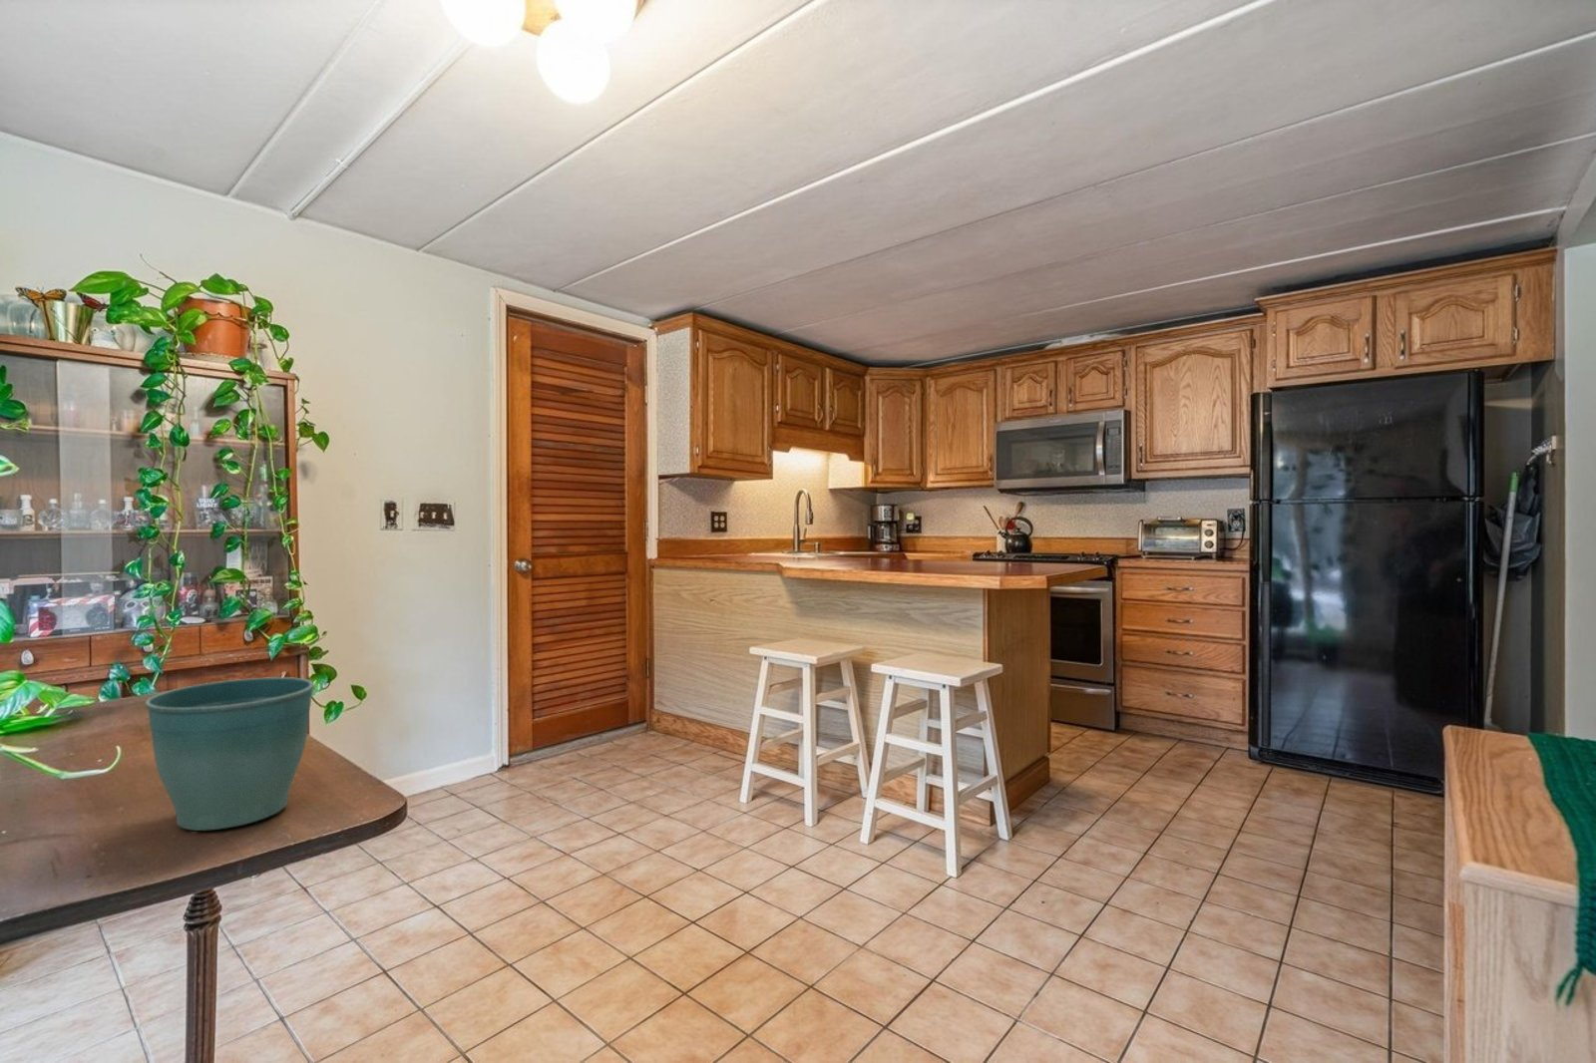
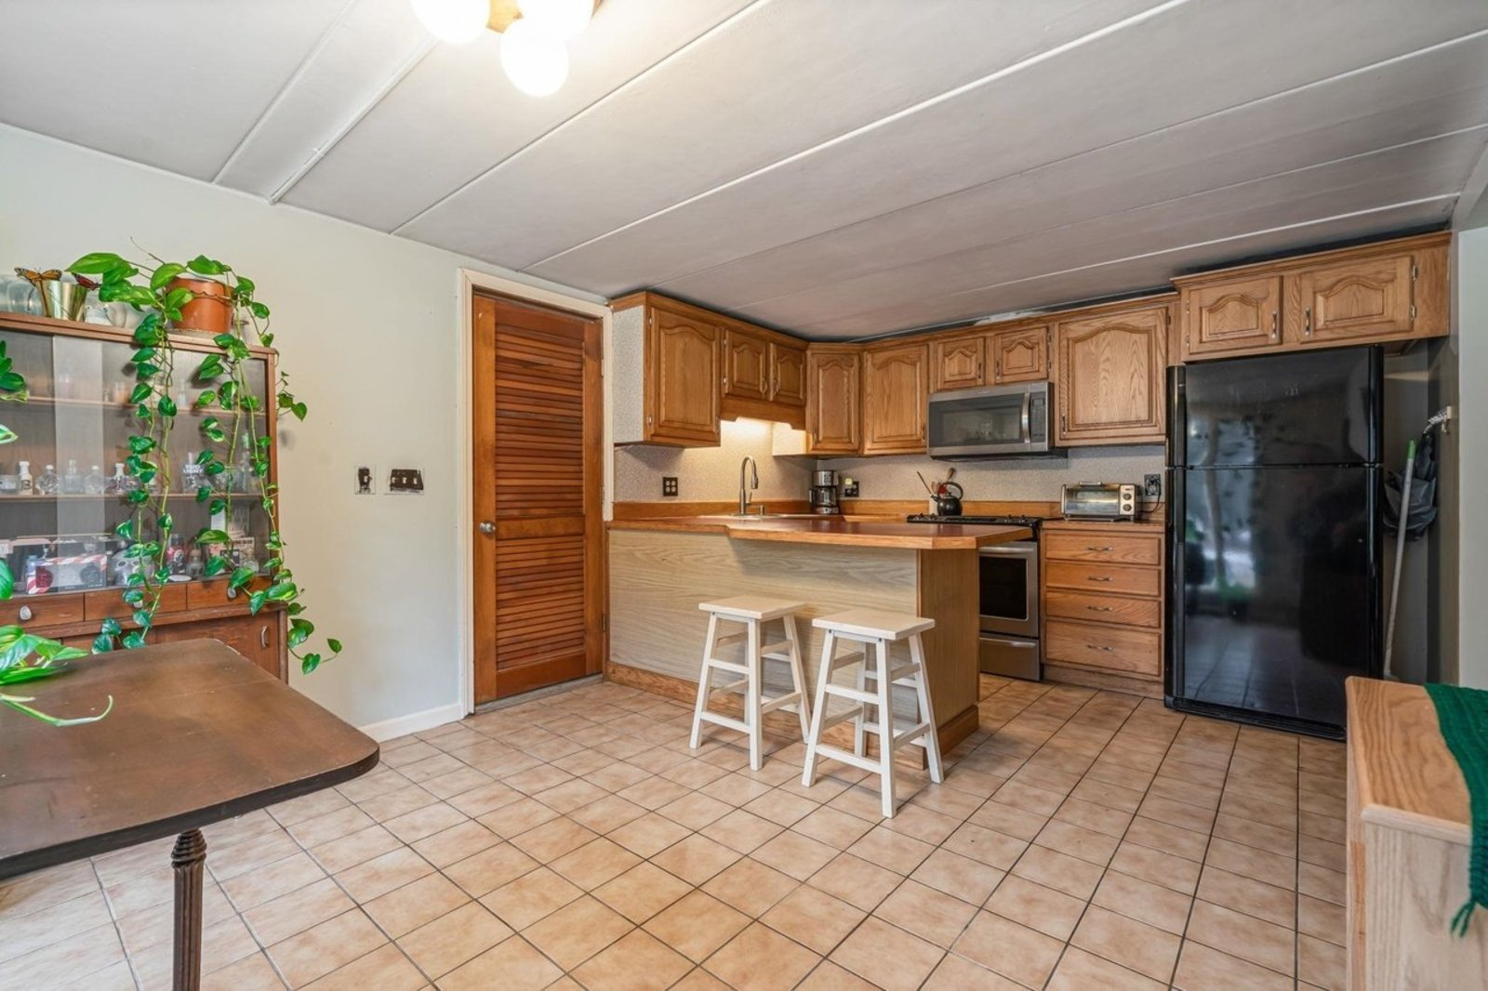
- flower pot [145,676,316,832]
